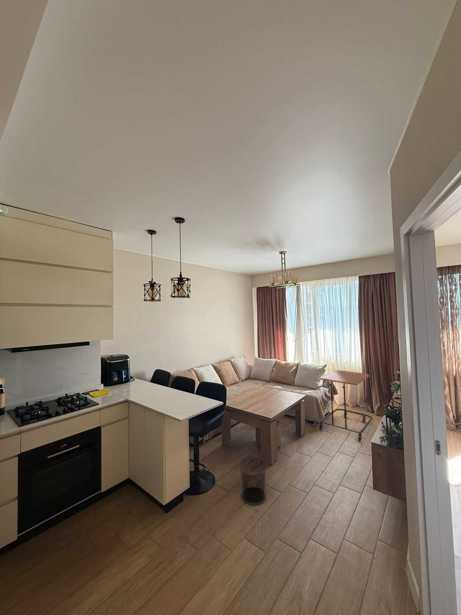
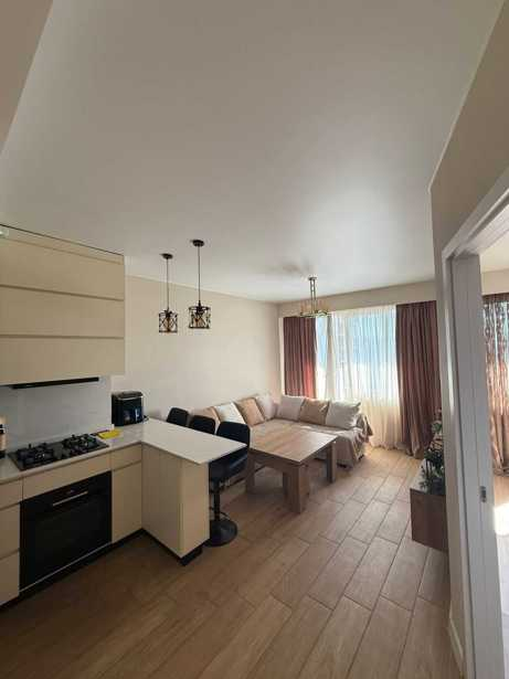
- side table [318,369,373,443]
- waste bin [238,456,268,506]
